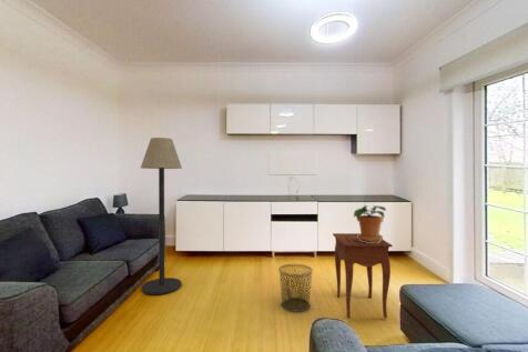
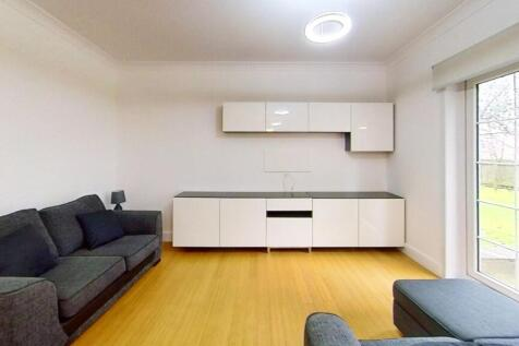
- potted plant [353,204,387,243]
- side table [332,232,394,320]
- trash can [277,263,314,313]
- floor lamp [140,137,183,295]
